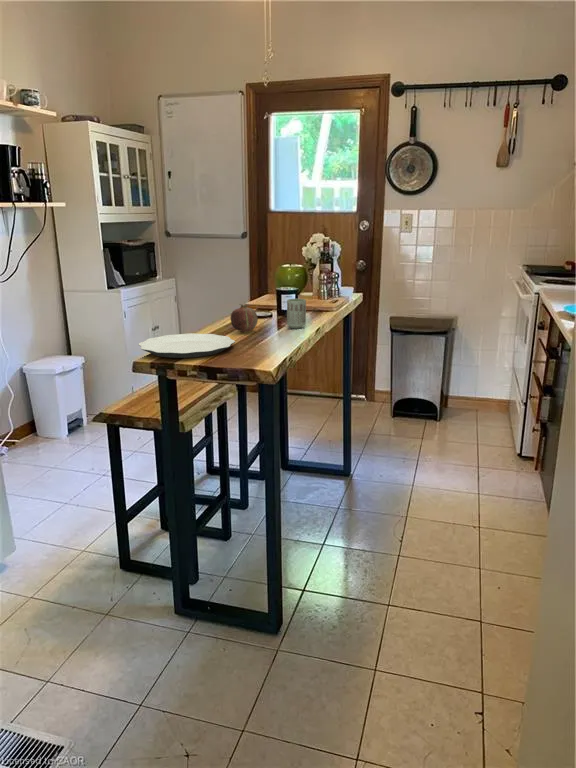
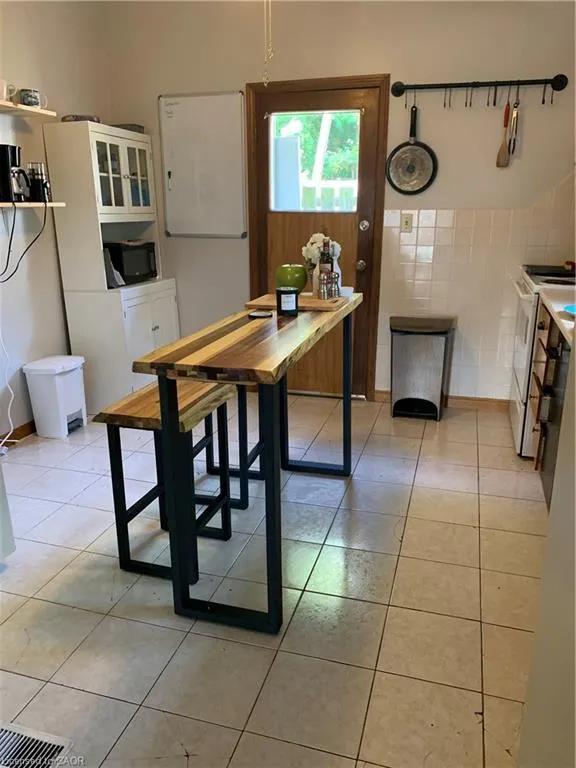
- plate [137,332,236,359]
- fruit [230,303,259,333]
- cup [286,298,307,329]
